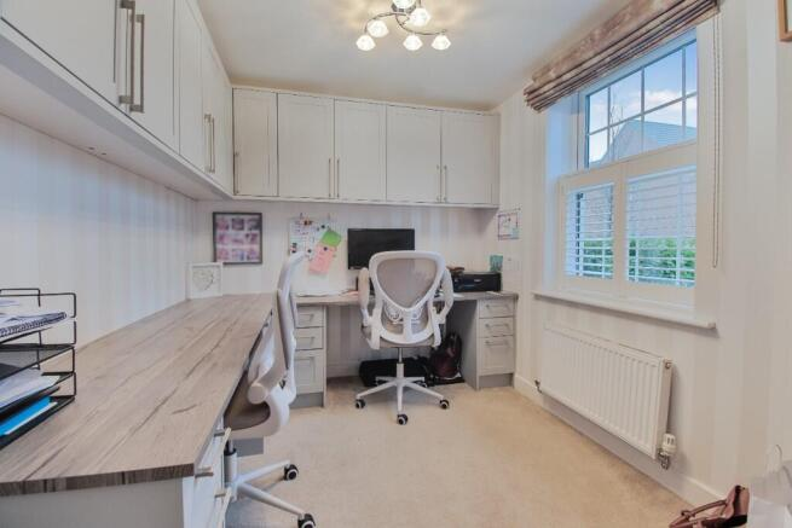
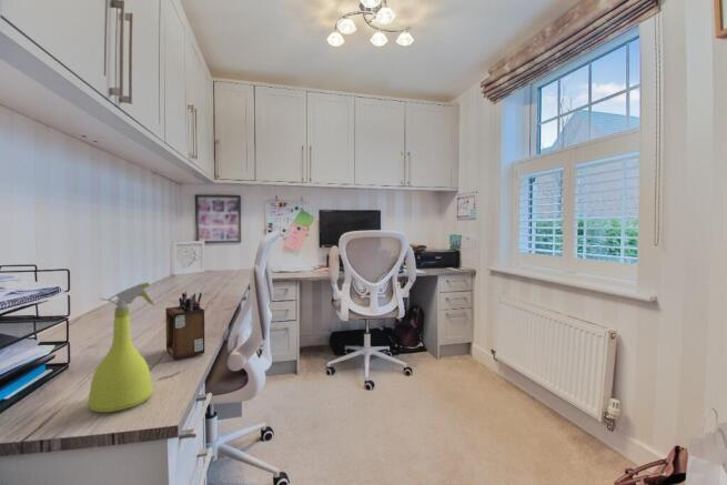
+ spray bottle [87,281,155,413]
+ desk organizer [164,290,205,361]
